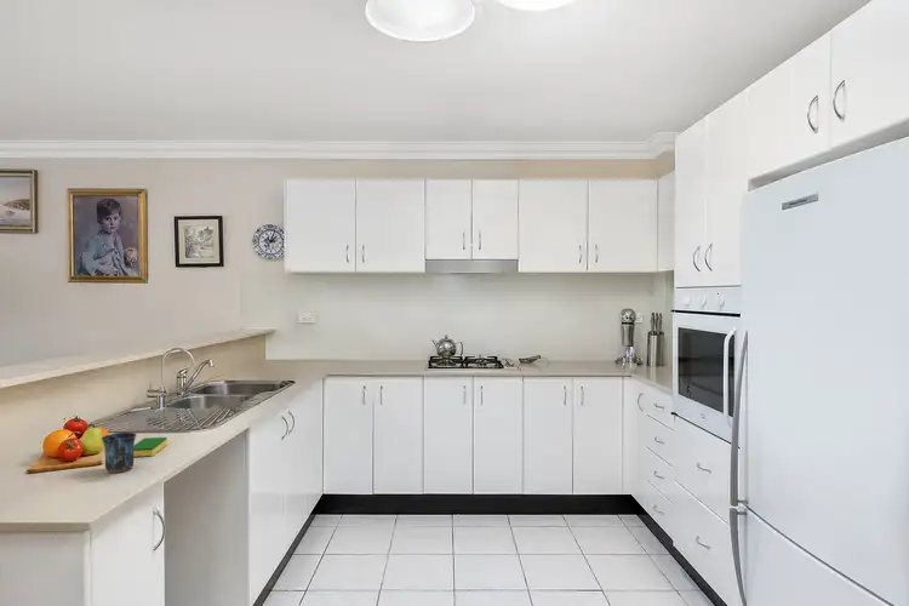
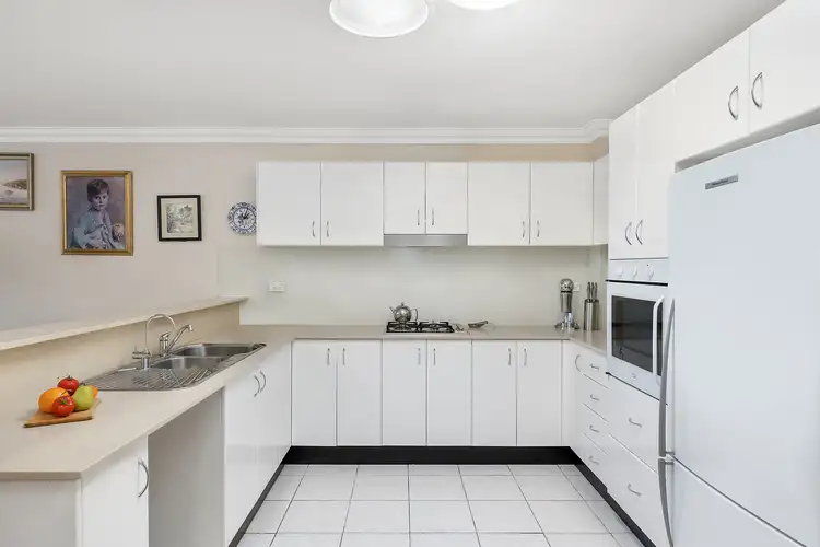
- mug [101,431,138,474]
- dish sponge [133,436,168,458]
